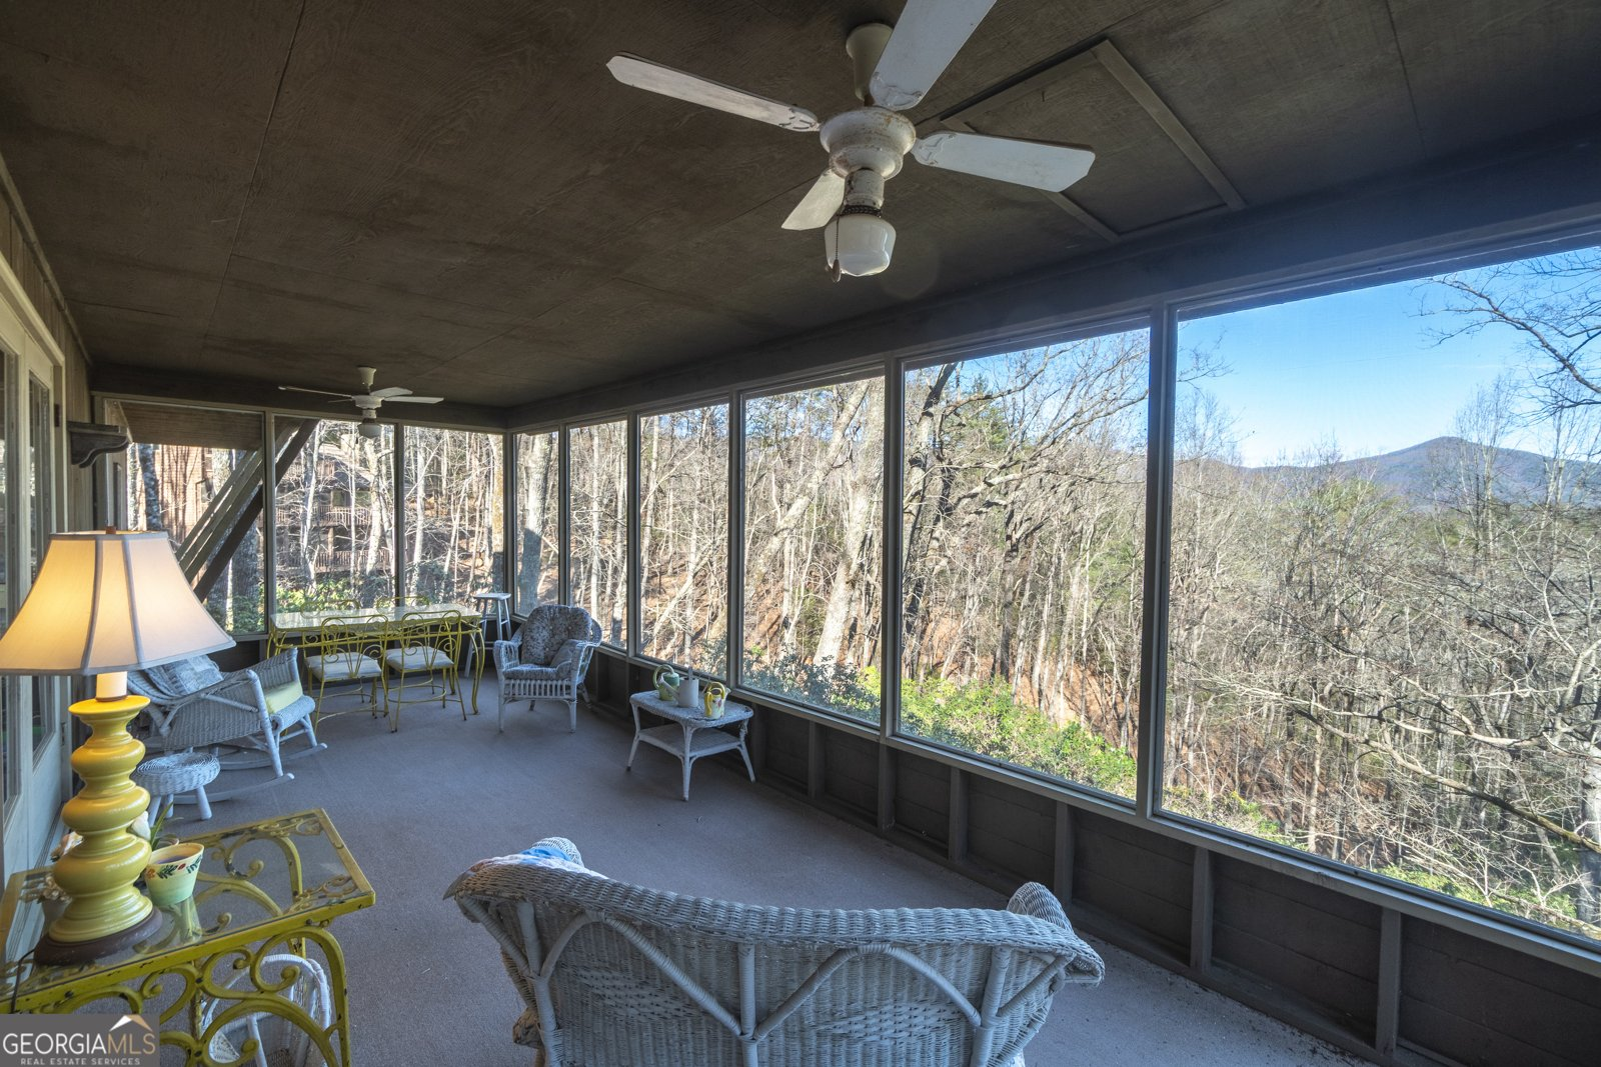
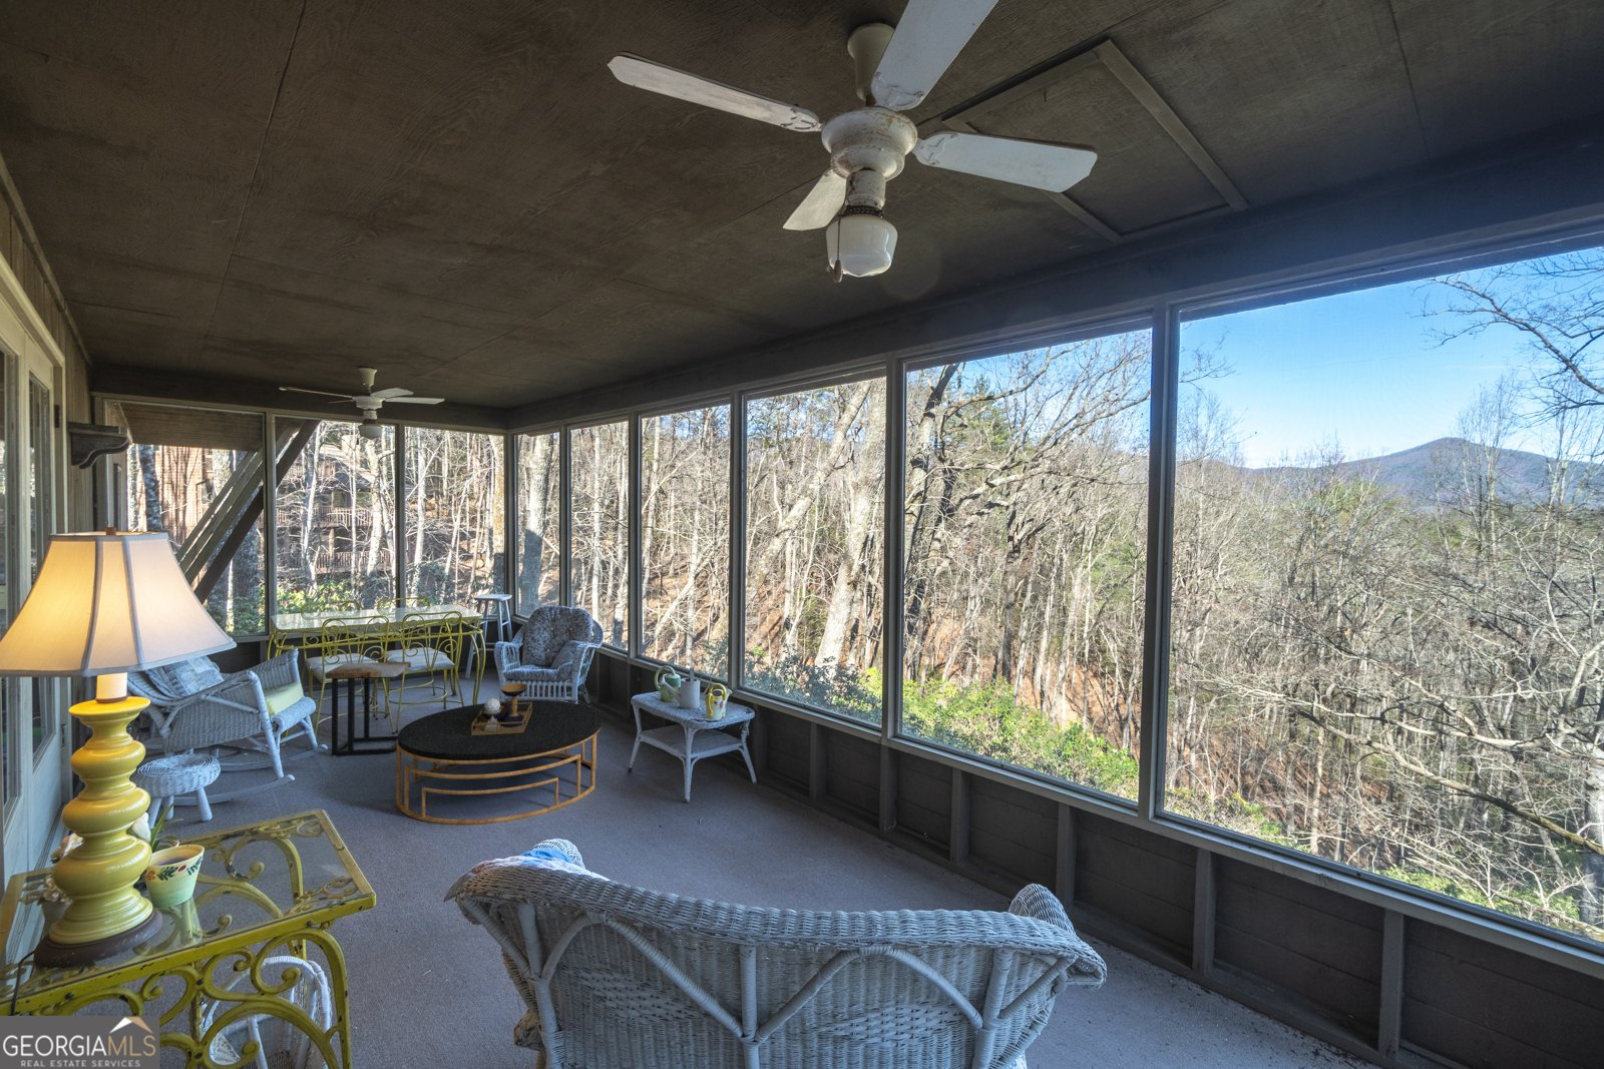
+ side table [323,661,412,758]
+ coffee table [395,682,603,826]
